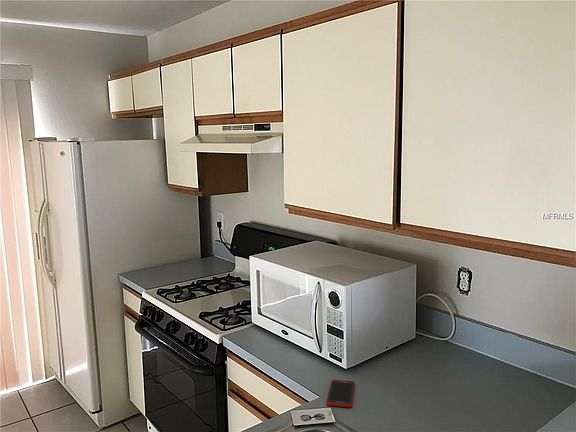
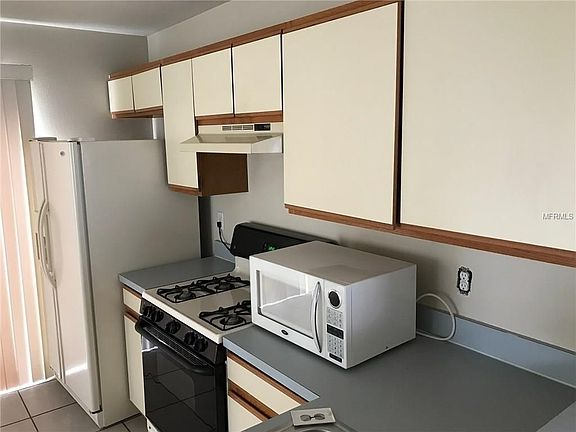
- cell phone [326,379,356,408]
